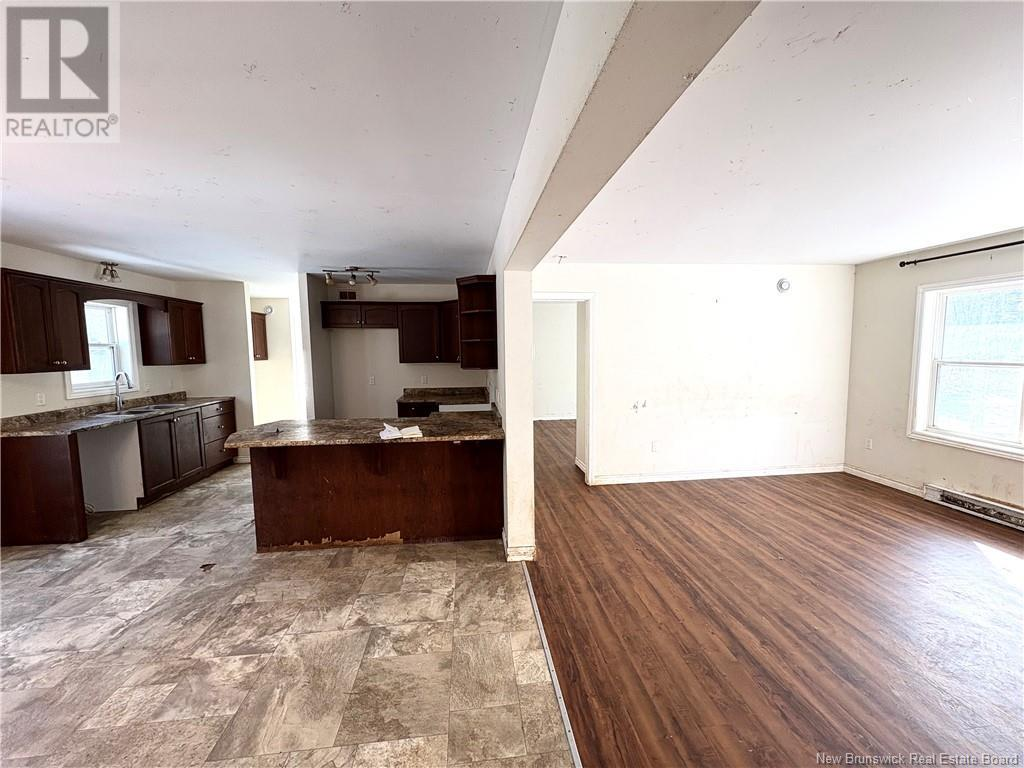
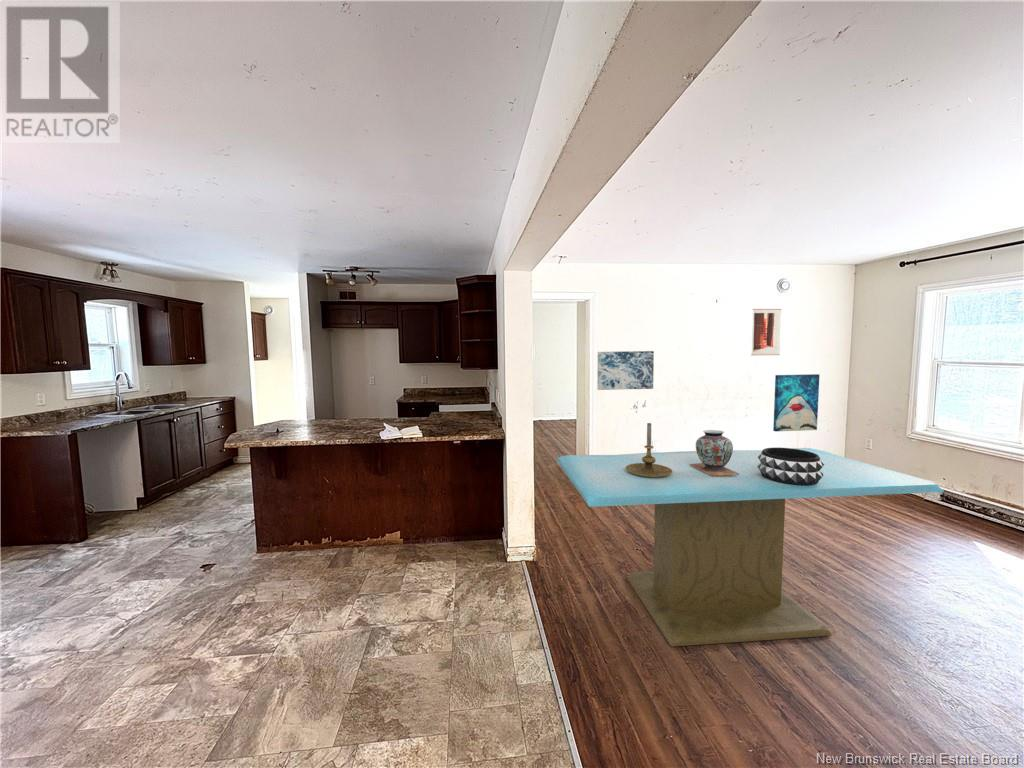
+ wall art [772,373,821,432]
+ wall art [750,308,782,357]
+ candle holder [626,422,673,478]
+ wall art [597,350,655,391]
+ decorative vase [689,429,739,476]
+ decorative bowl [757,447,824,486]
+ dining table [556,447,945,648]
